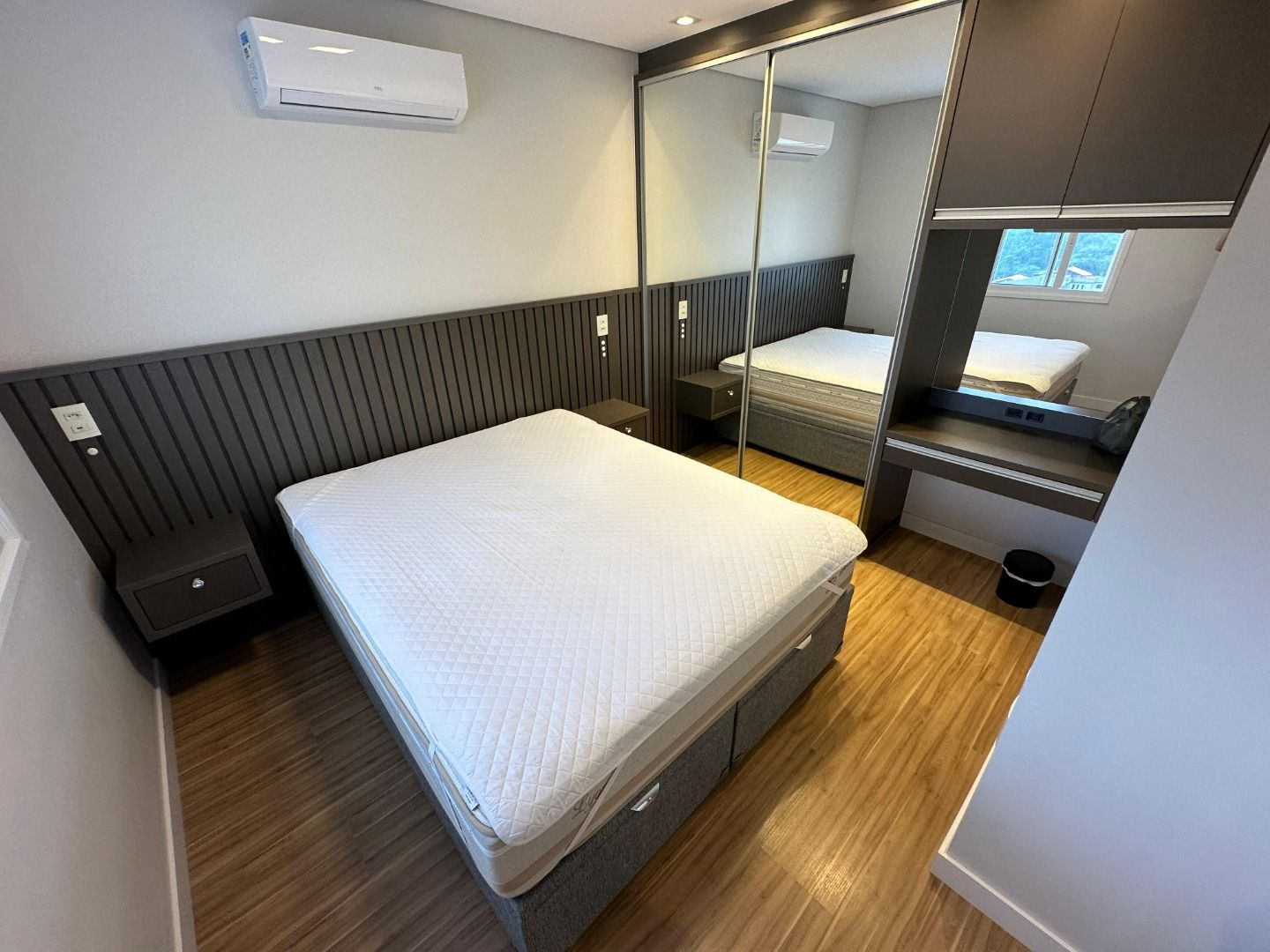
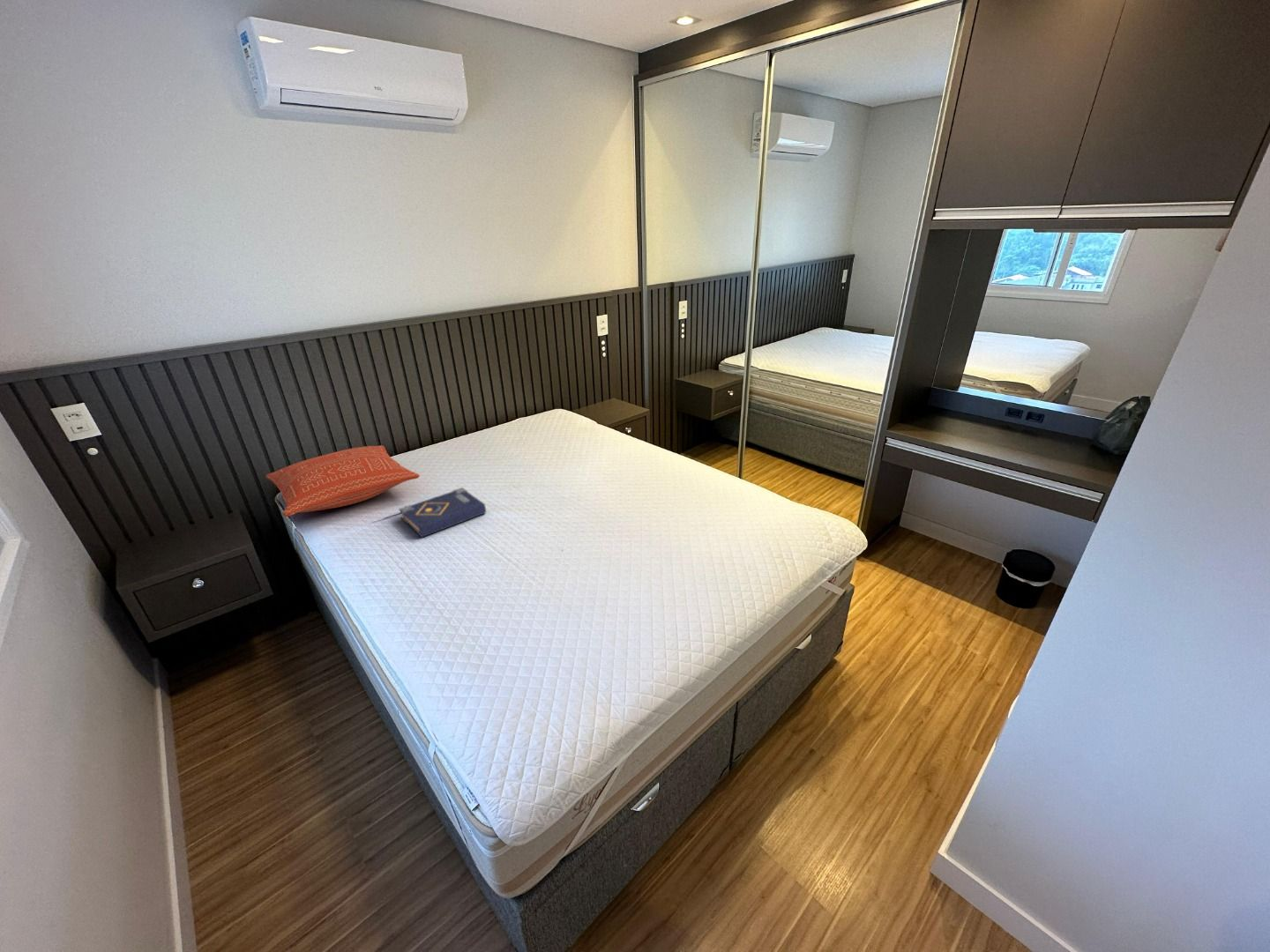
+ pillow [265,444,421,517]
+ book [398,487,487,539]
